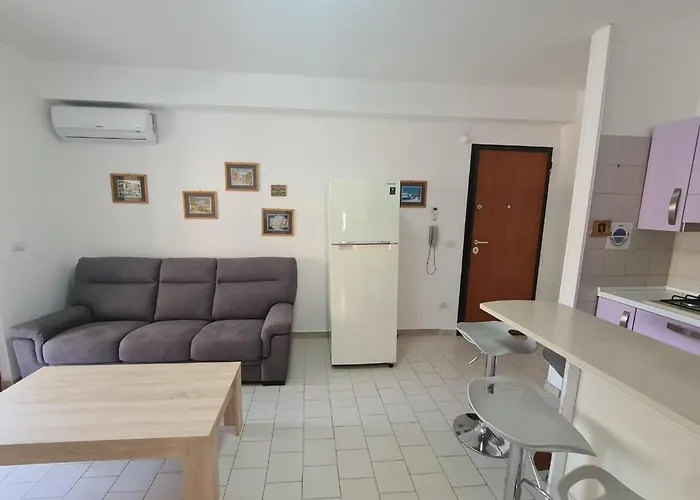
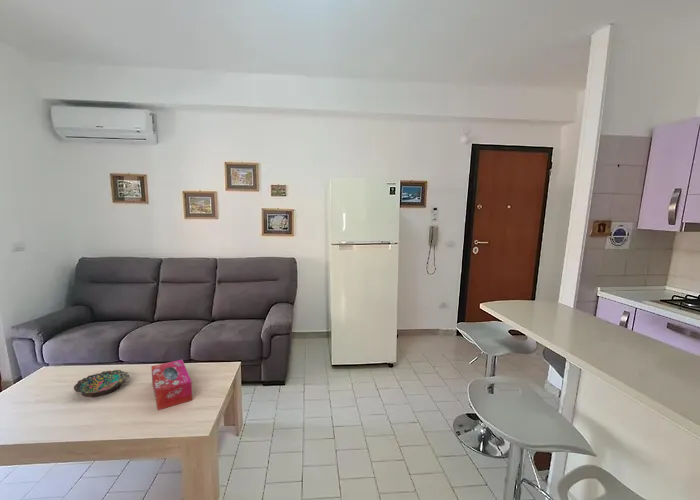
+ bowl [73,369,130,398]
+ tissue box [150,359,193,411]
